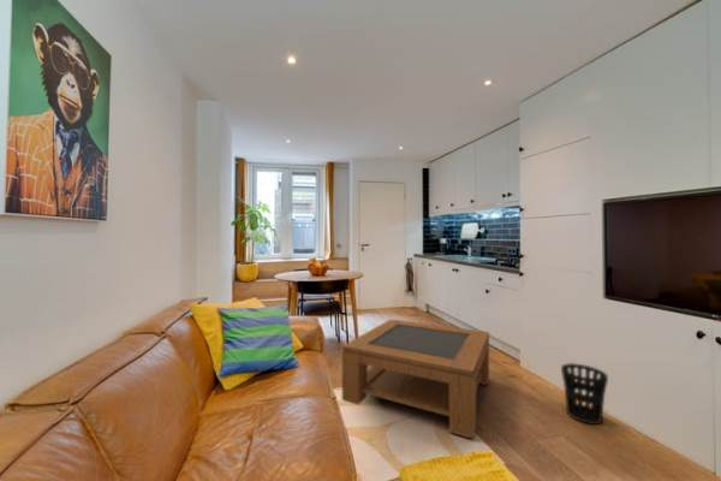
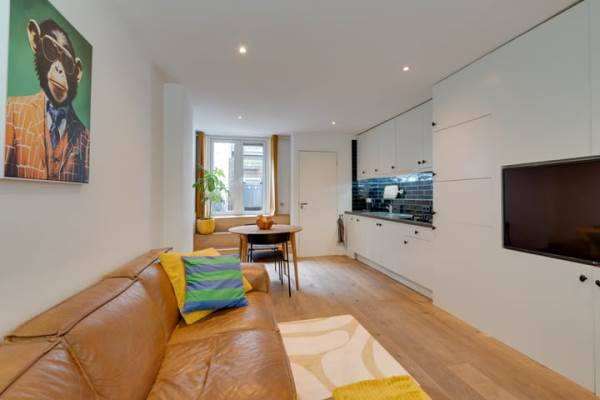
- wastebasket [560,362,609,426]
- coffee table [341,317,490,440]
